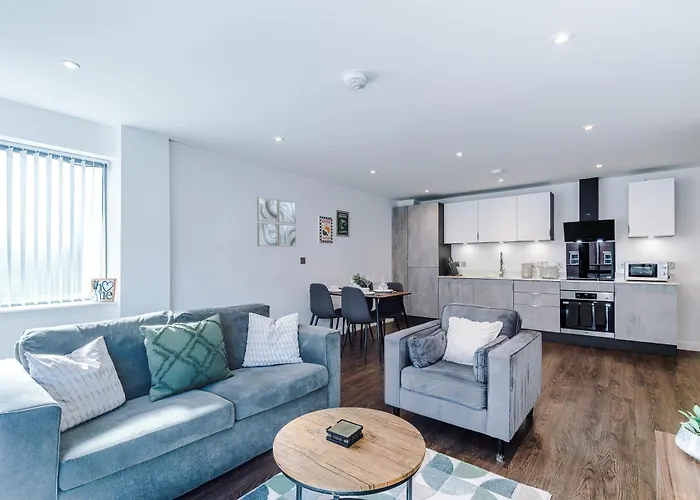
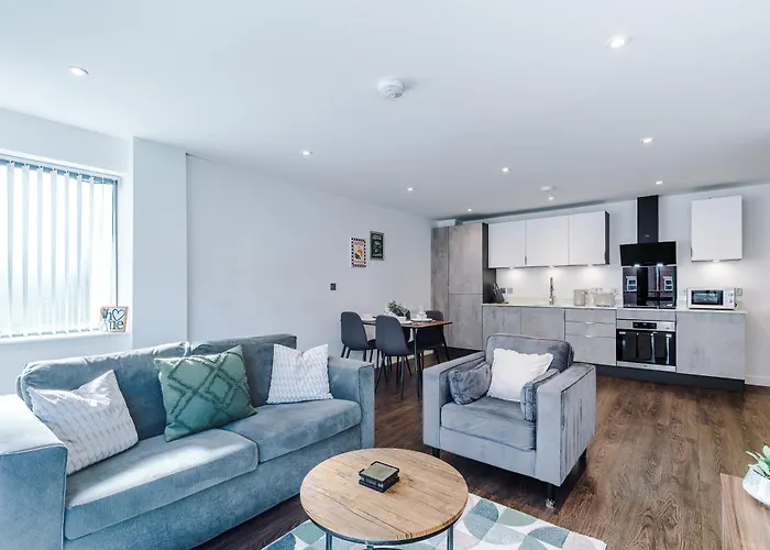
- wall art [256,196,297,248]
